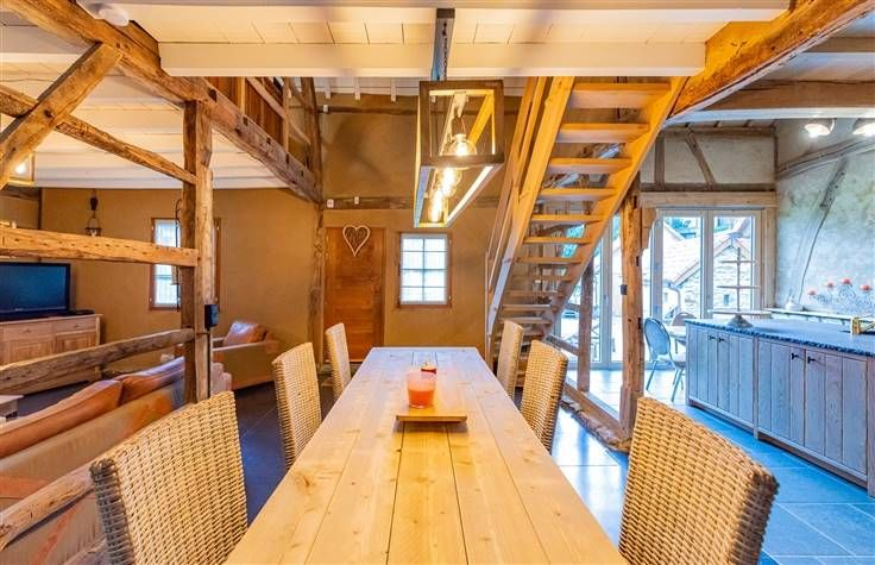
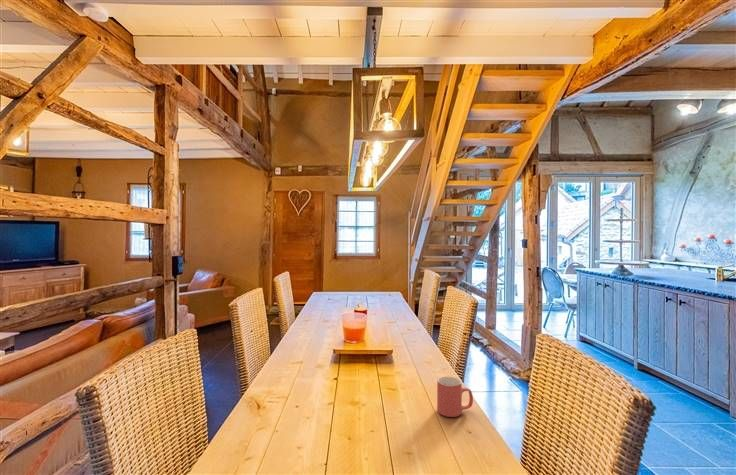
+ mug [436,376,474,418]
